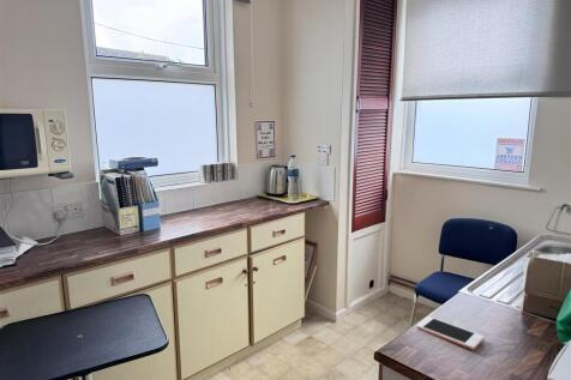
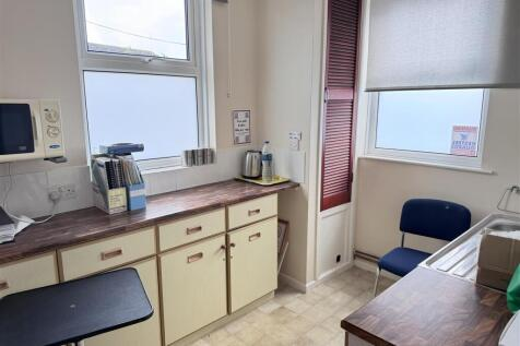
- cell phone [415,315,485,351]
